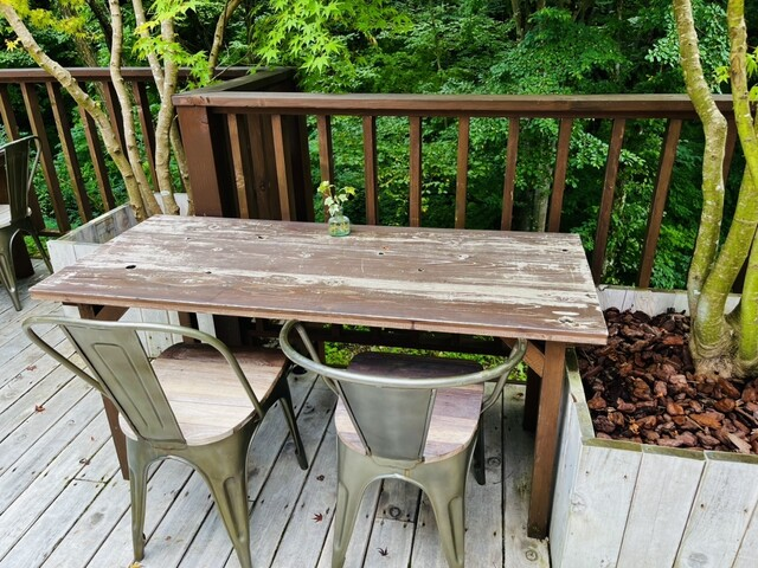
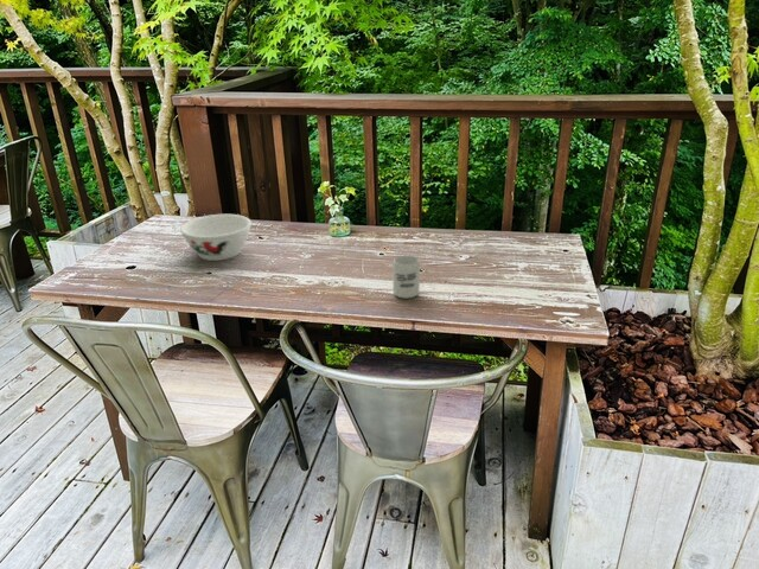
+ bowl [179,213,253,262]
+ cup [391,255,421,300]
